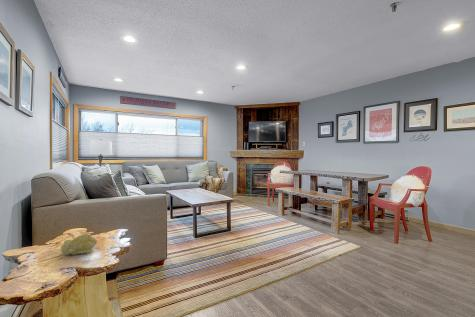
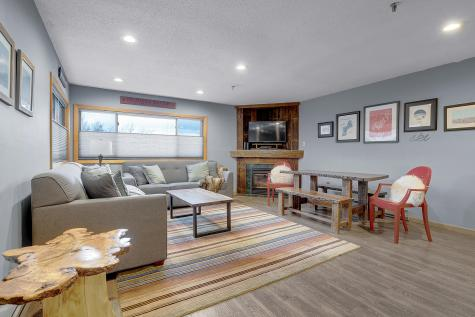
- decorative stone [60,232,98,256]
